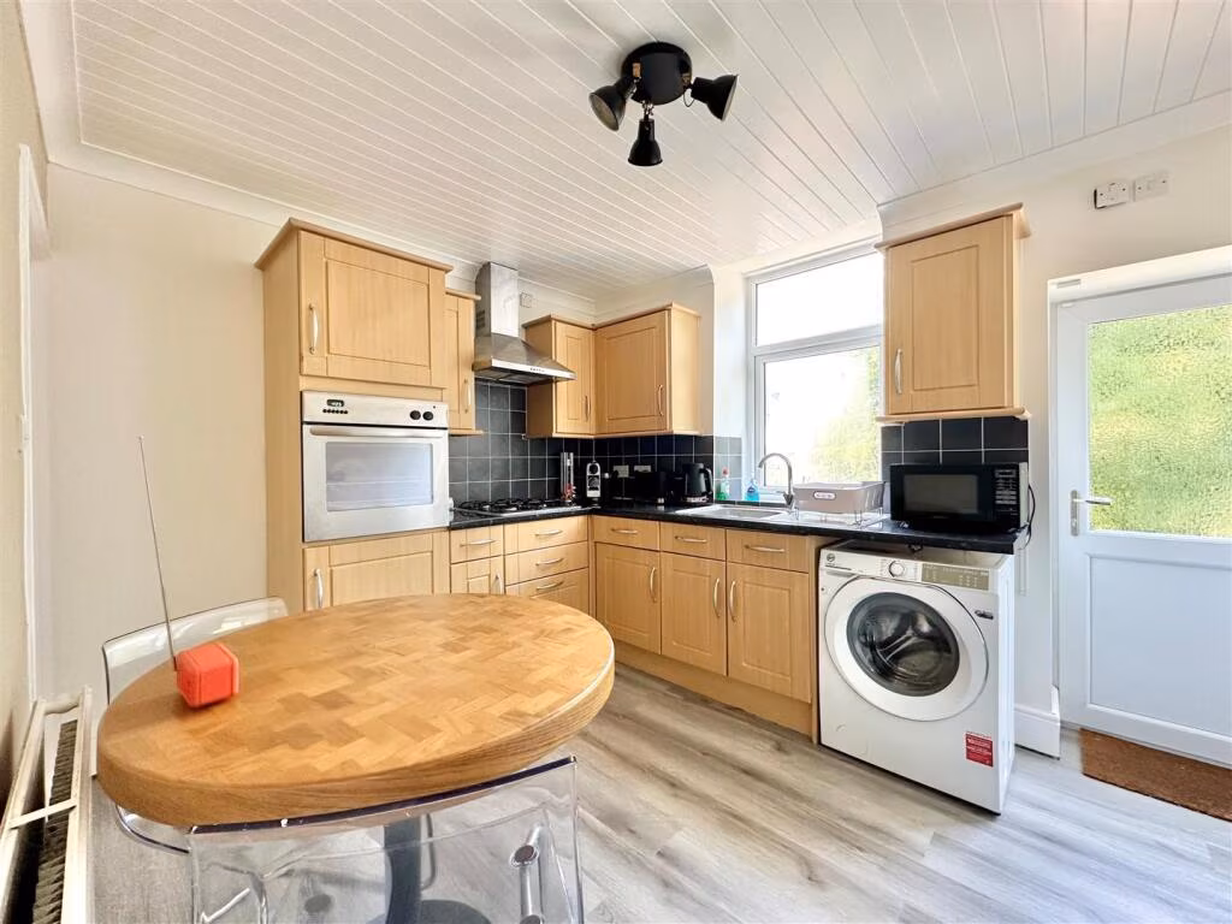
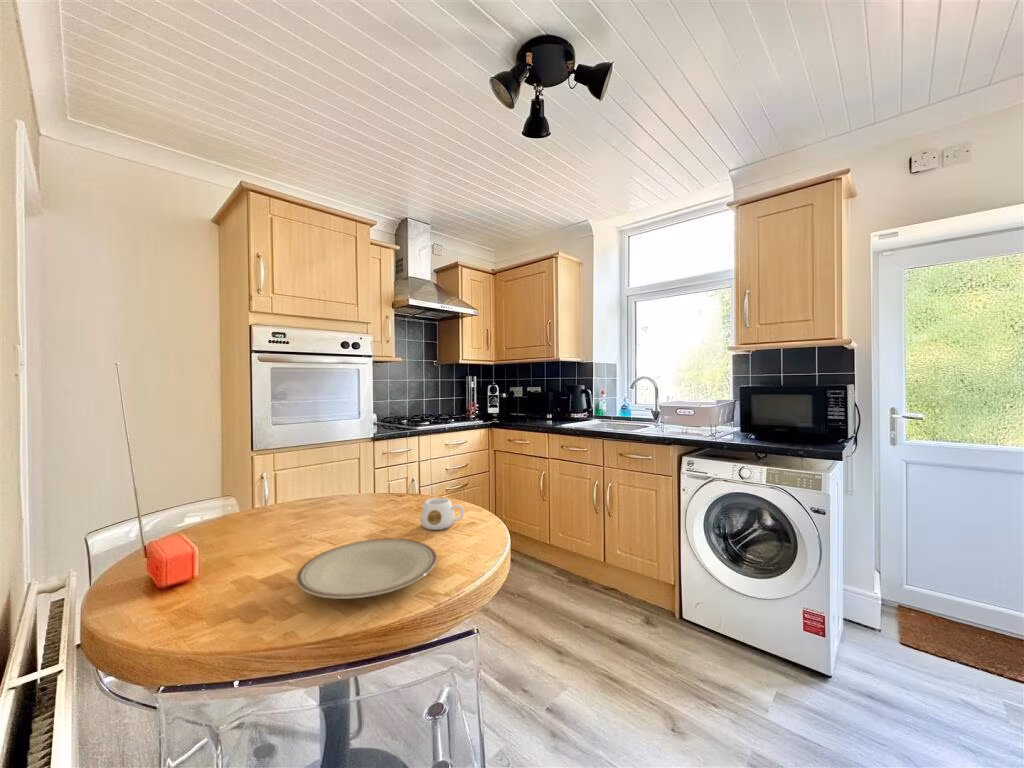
+ mug [420,497,465,531]
+ plate [295,537,438,600]
